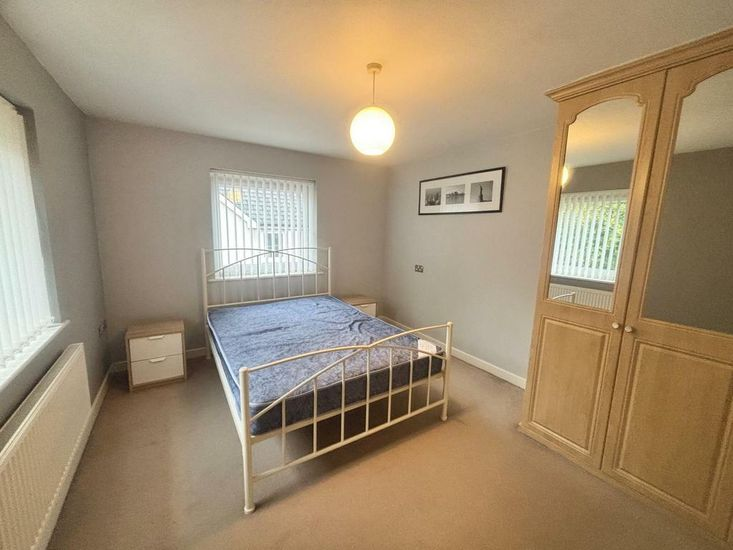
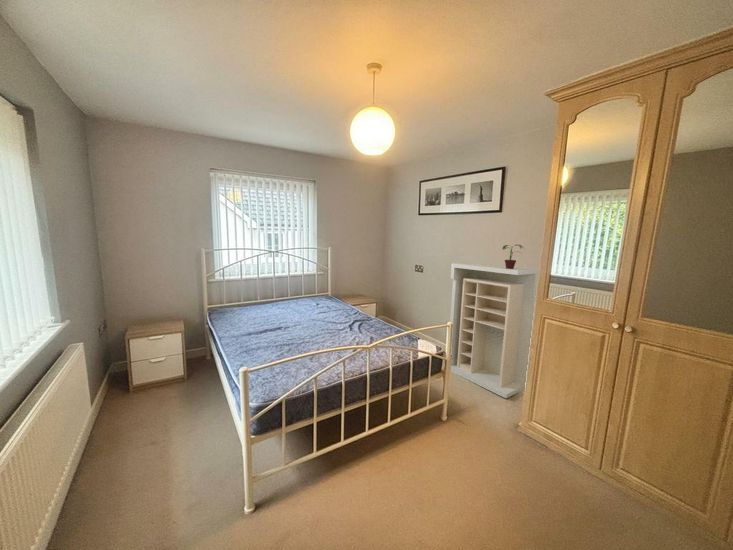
+ shelving unit [449,262,539,399]
+ potted plant [501,244,524,269]
